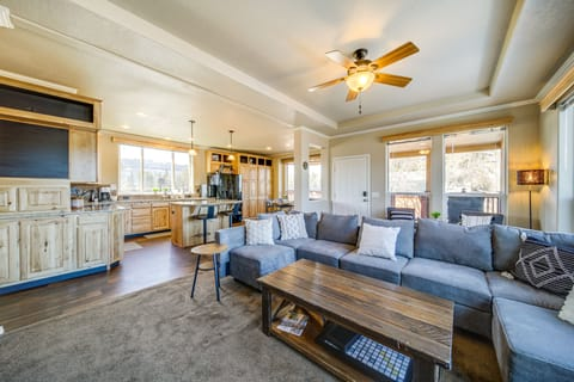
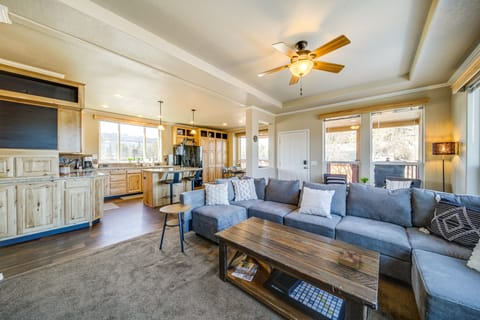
+ book [337,248,363,270]
